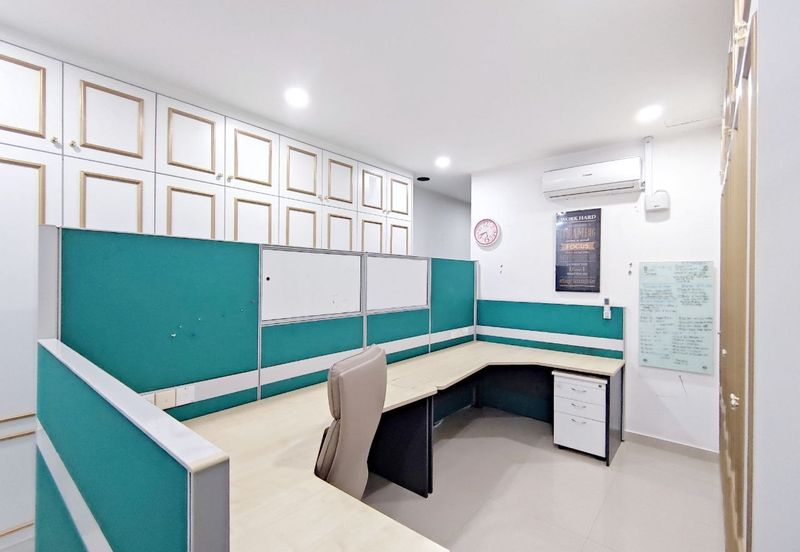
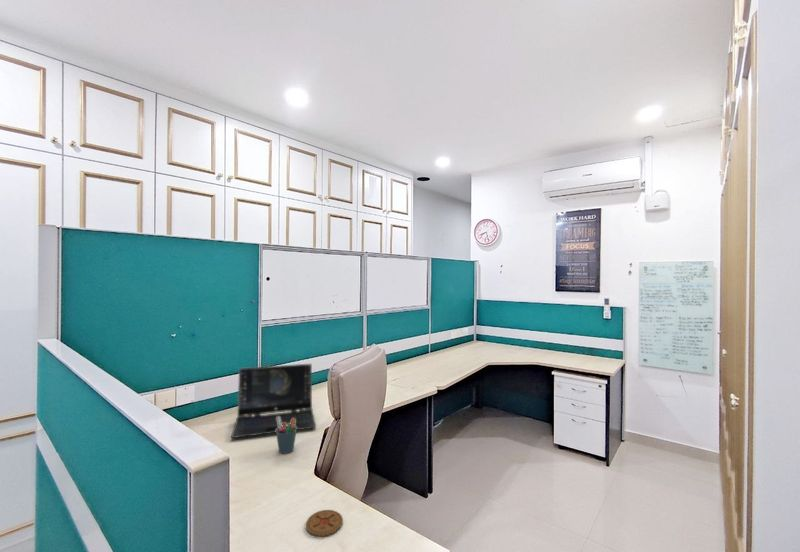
+ pen holder [275,417,298,455]
+ coaster [305,509,344,537]
+ laptop [230,363,317,439]
